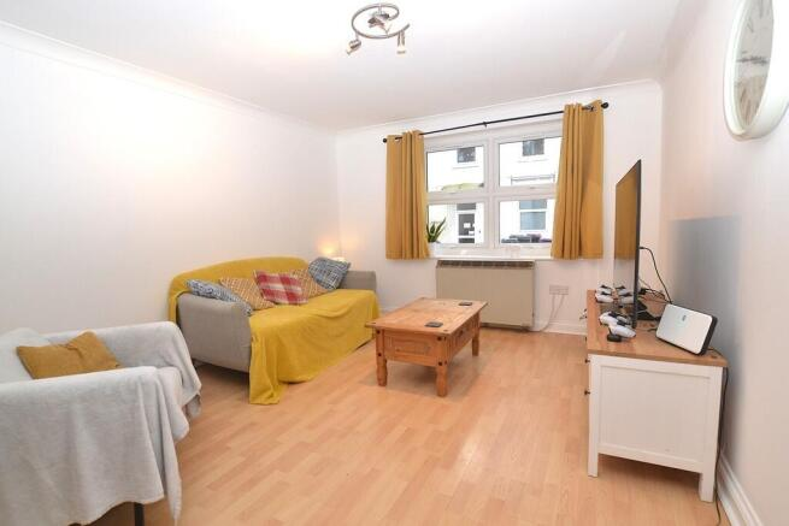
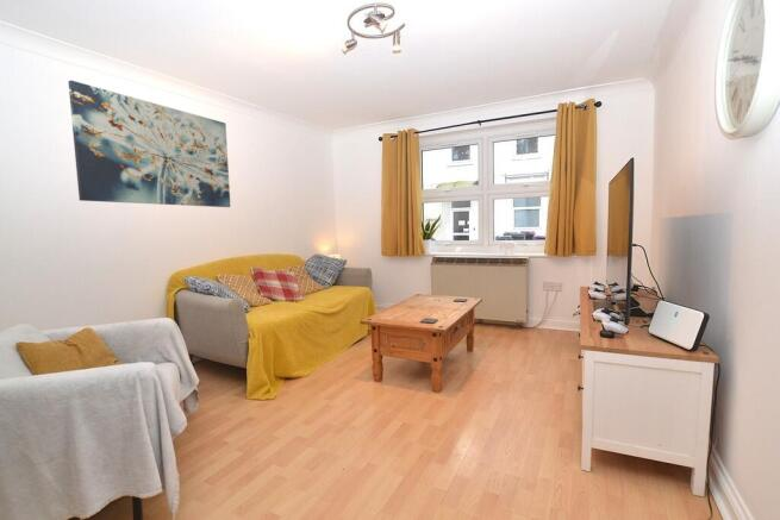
+ wall art [68,79,231,208]
